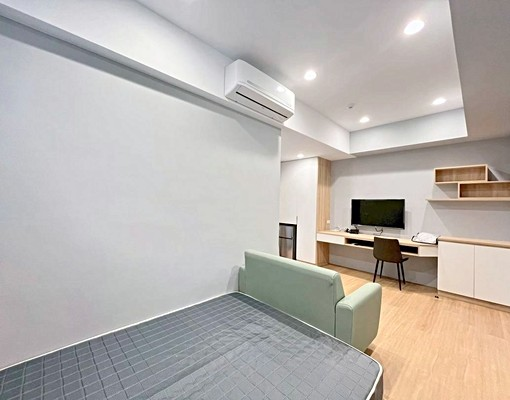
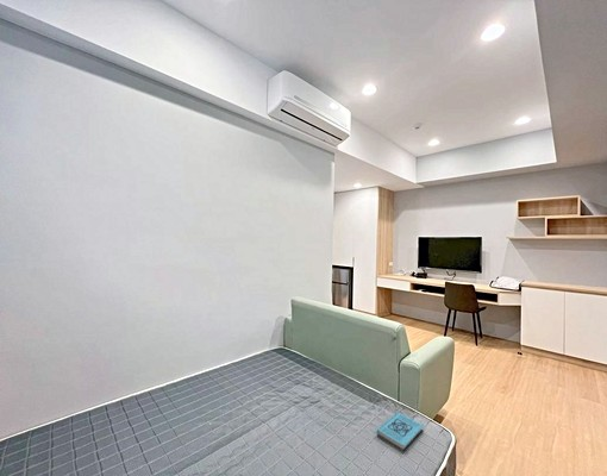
+ book [376,411,425,453]
